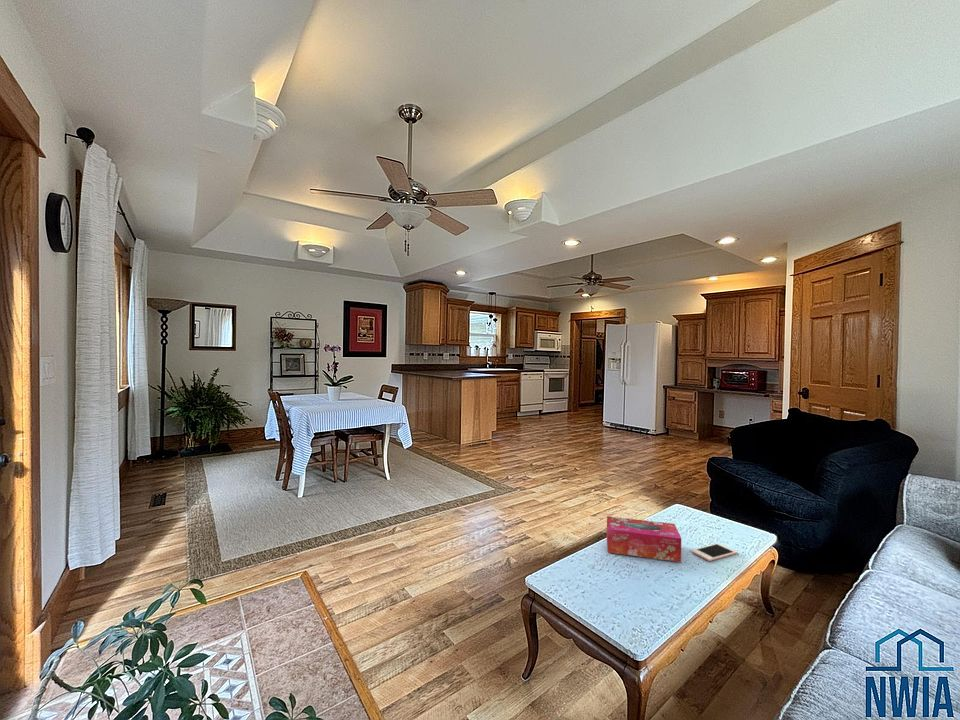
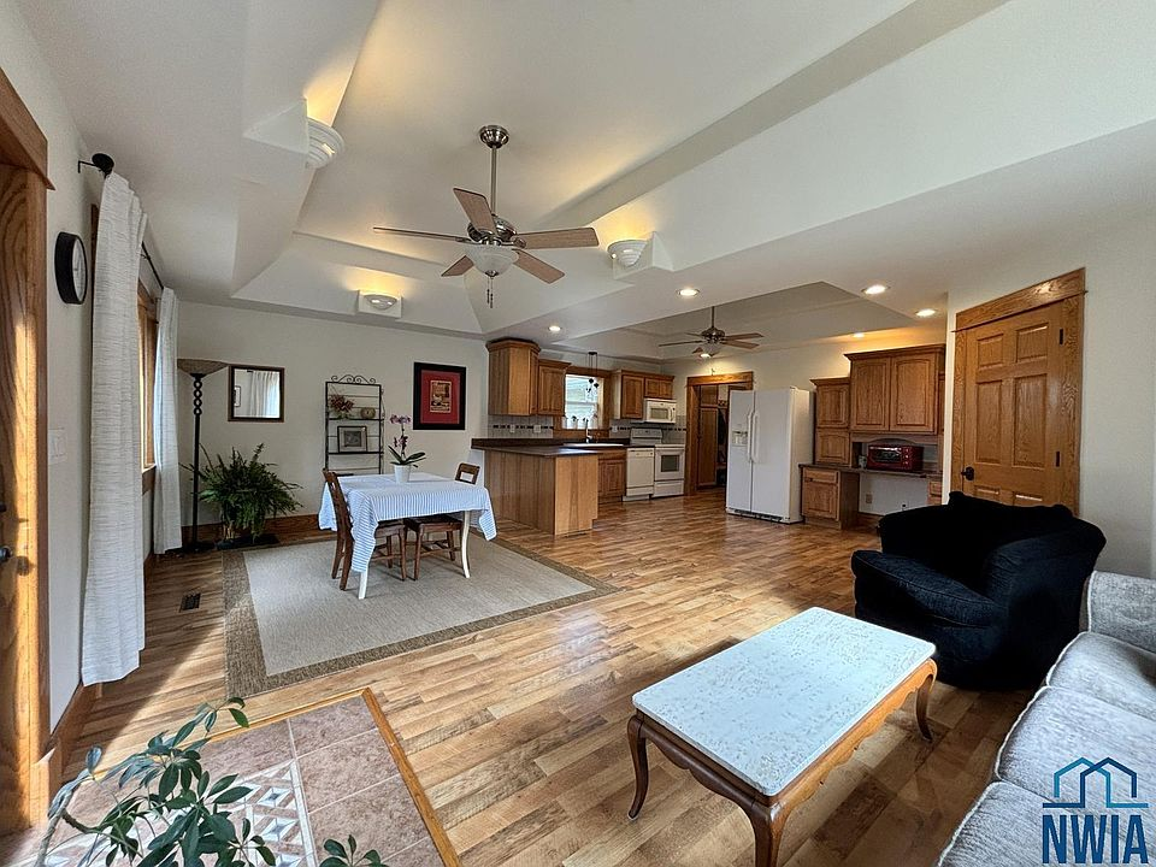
- tissue box [606,515,682,563]
- cell phone [691,542,738,562]
